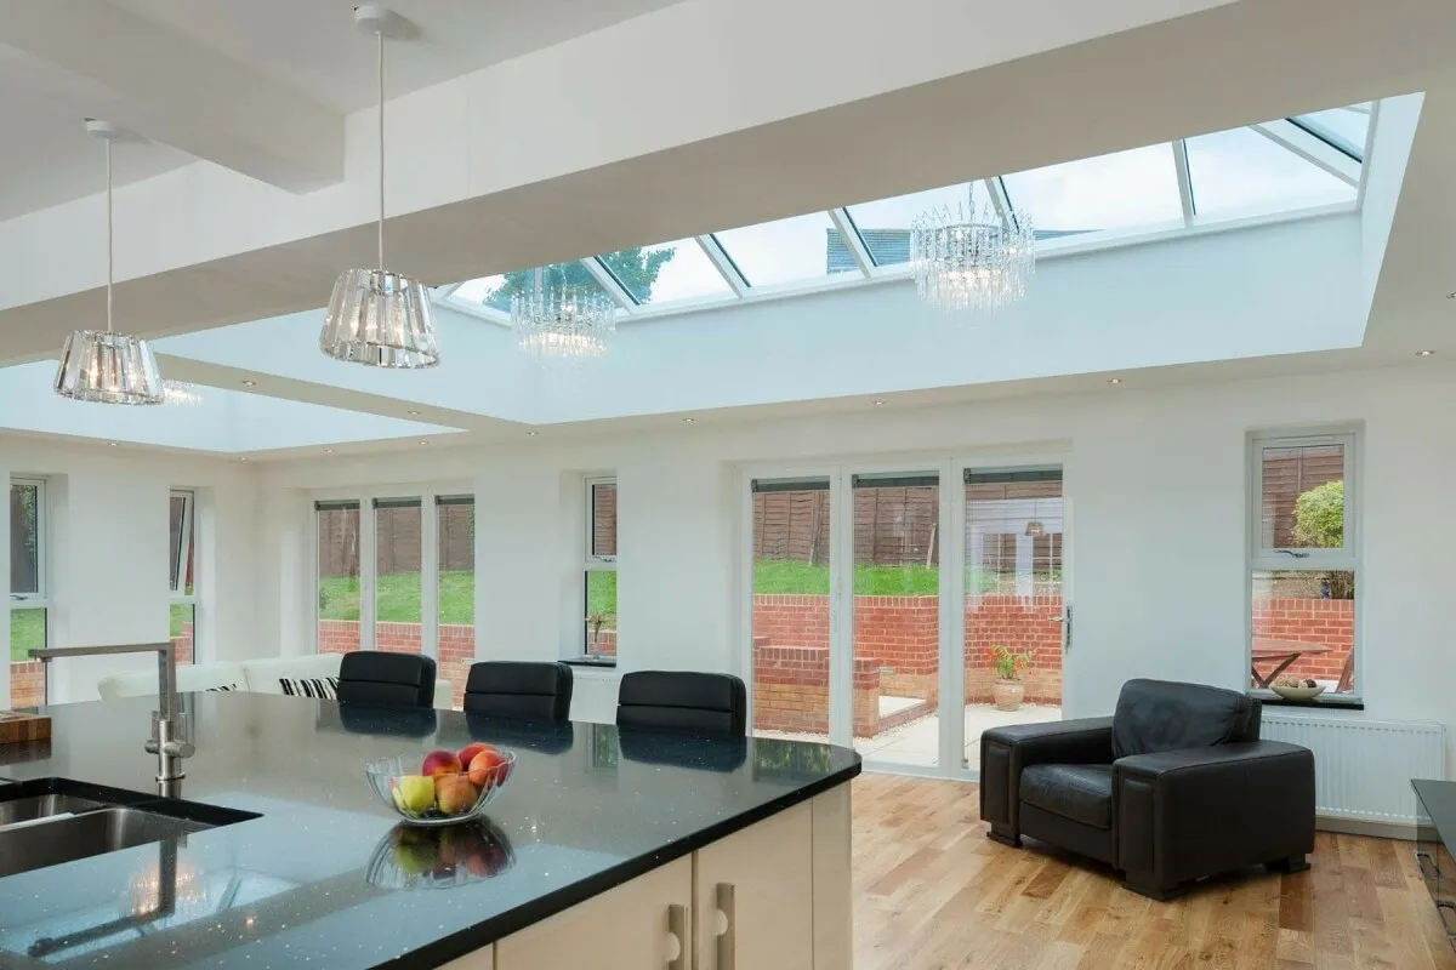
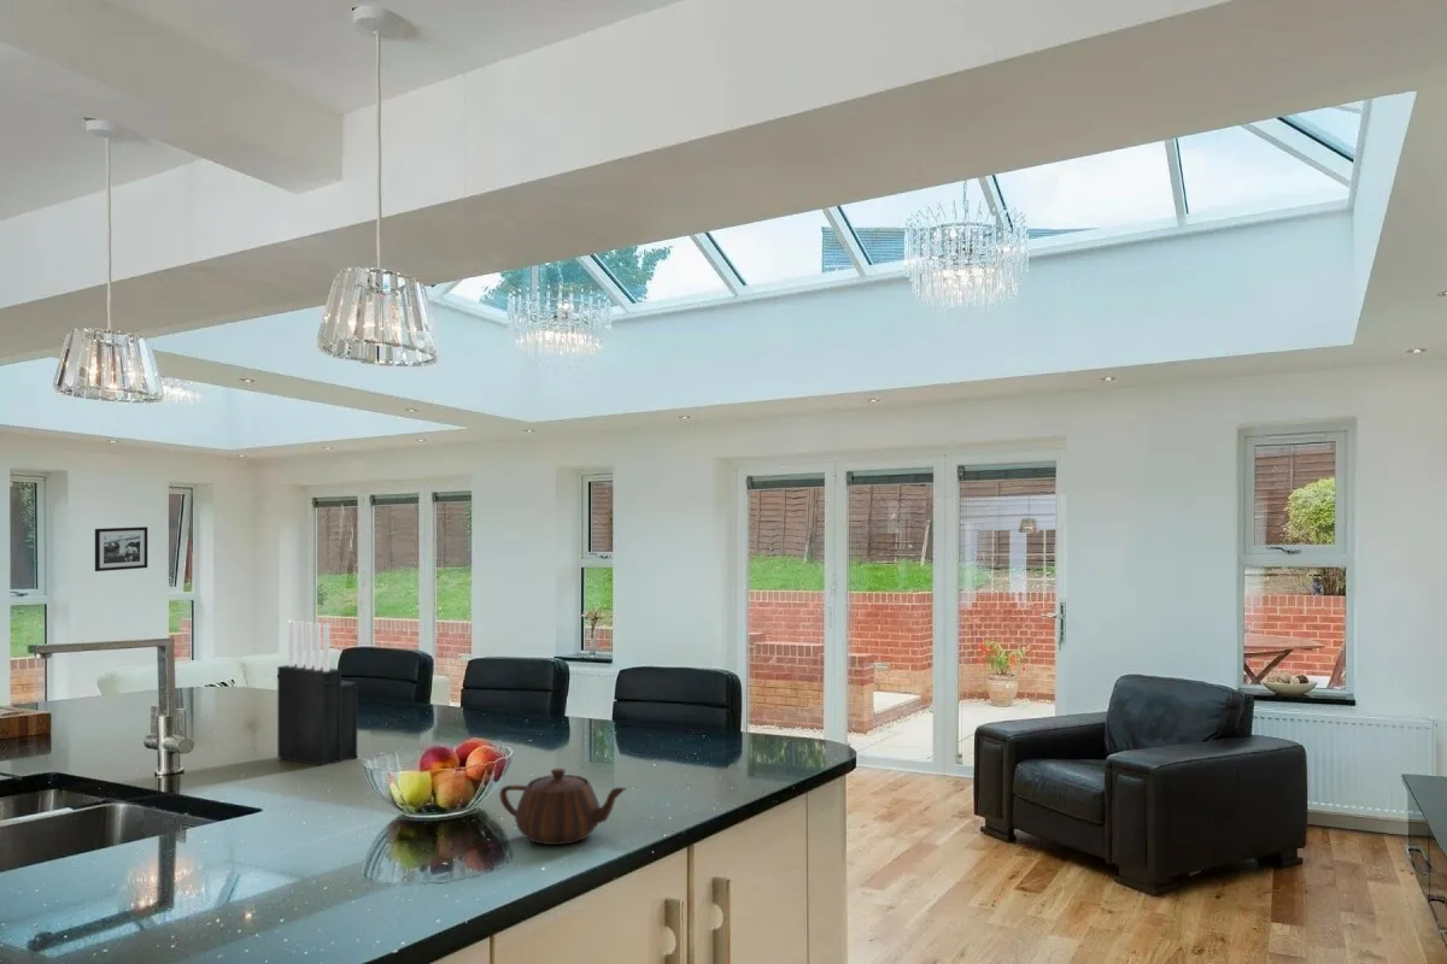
+ picture frame [94,525,148,572]
+ teapot [498,768,628,846]
+ knife block [276,619,358,766]
